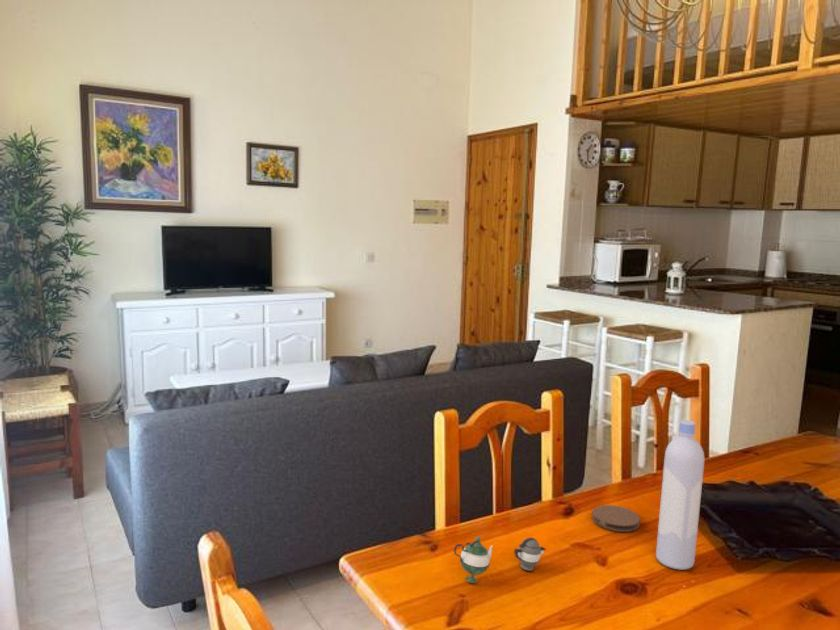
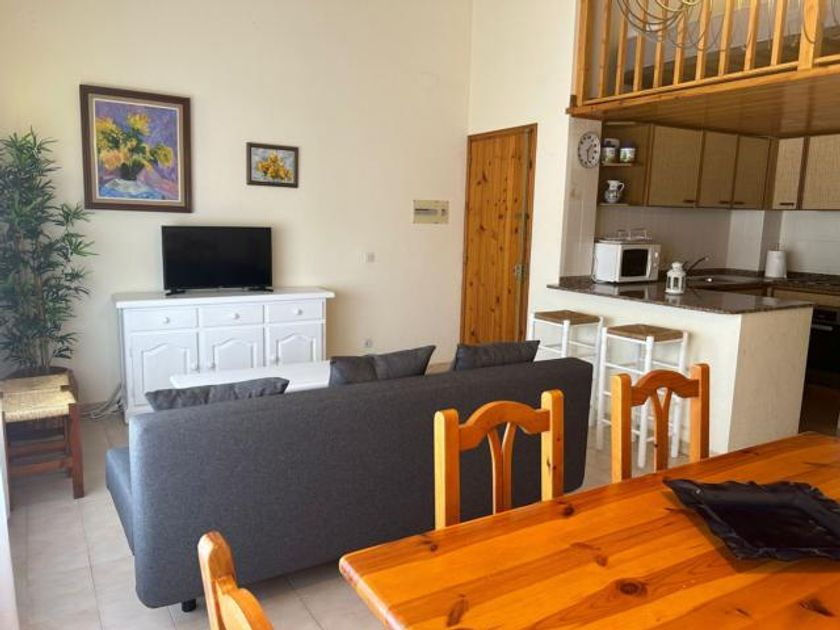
- teapot [453,536,547,584]
- coaster [591,504,641,533]
- bottle [655,419,705,571]
